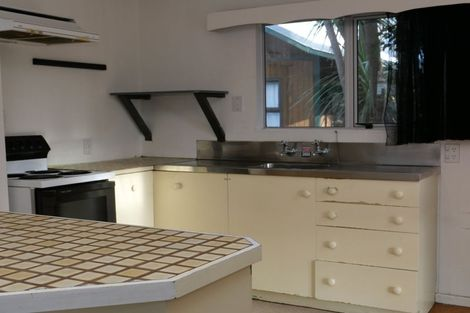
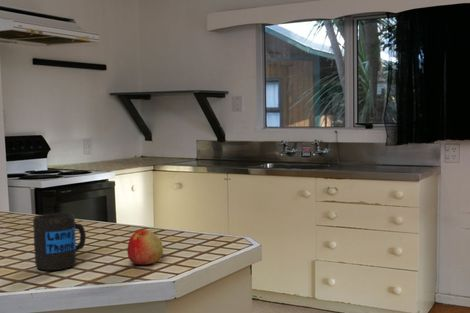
+ apple [127,228,164,265]
+ mug [32,212,87,271]
